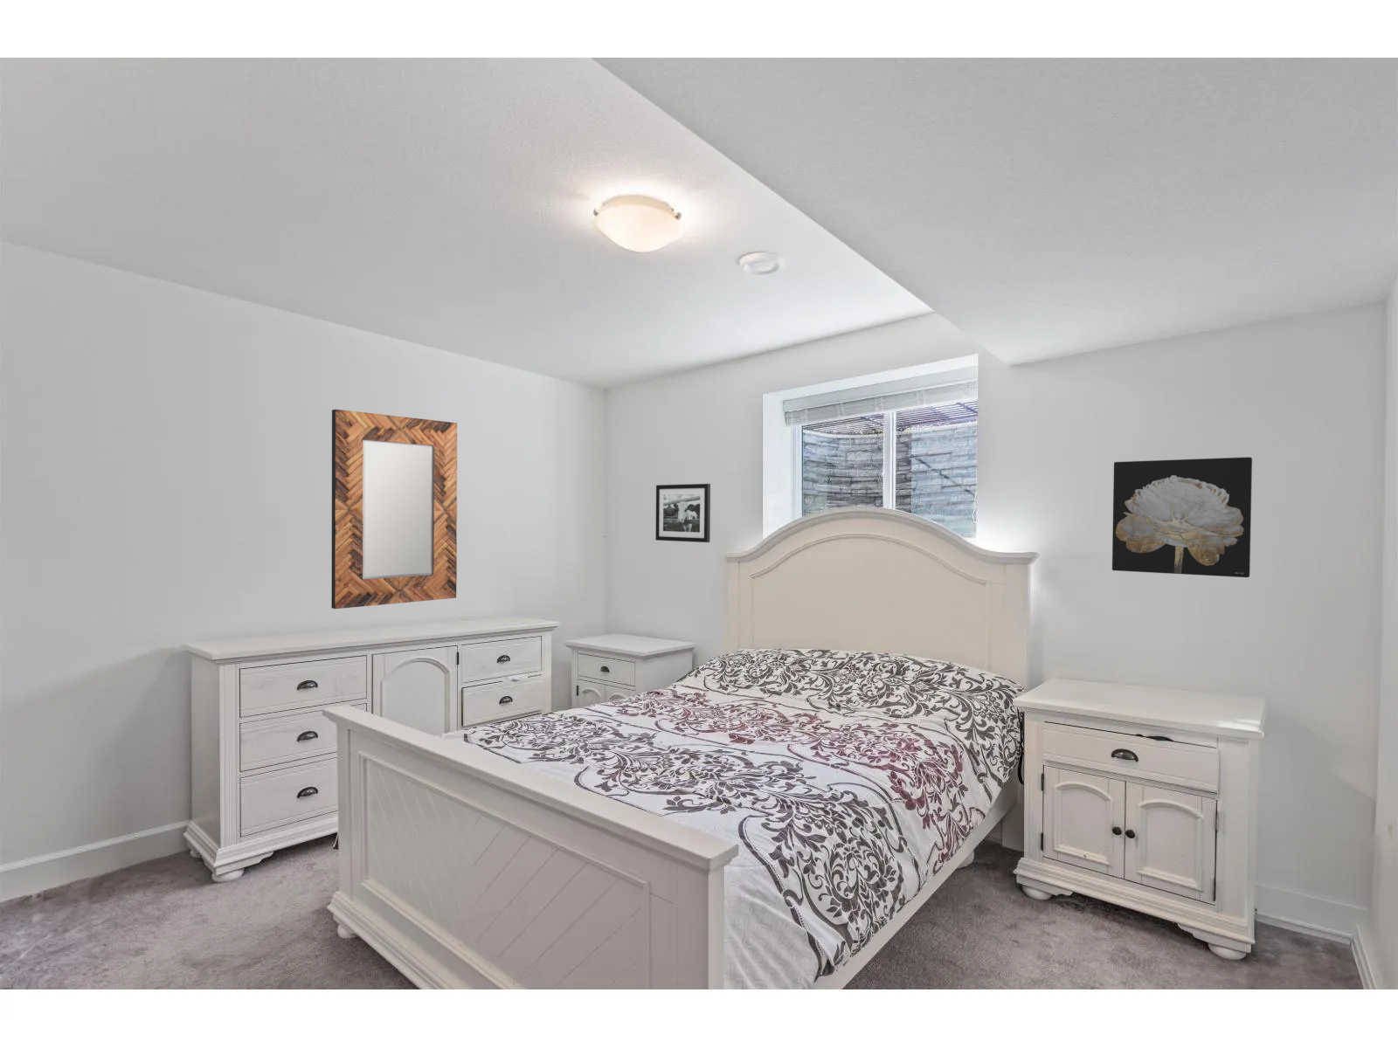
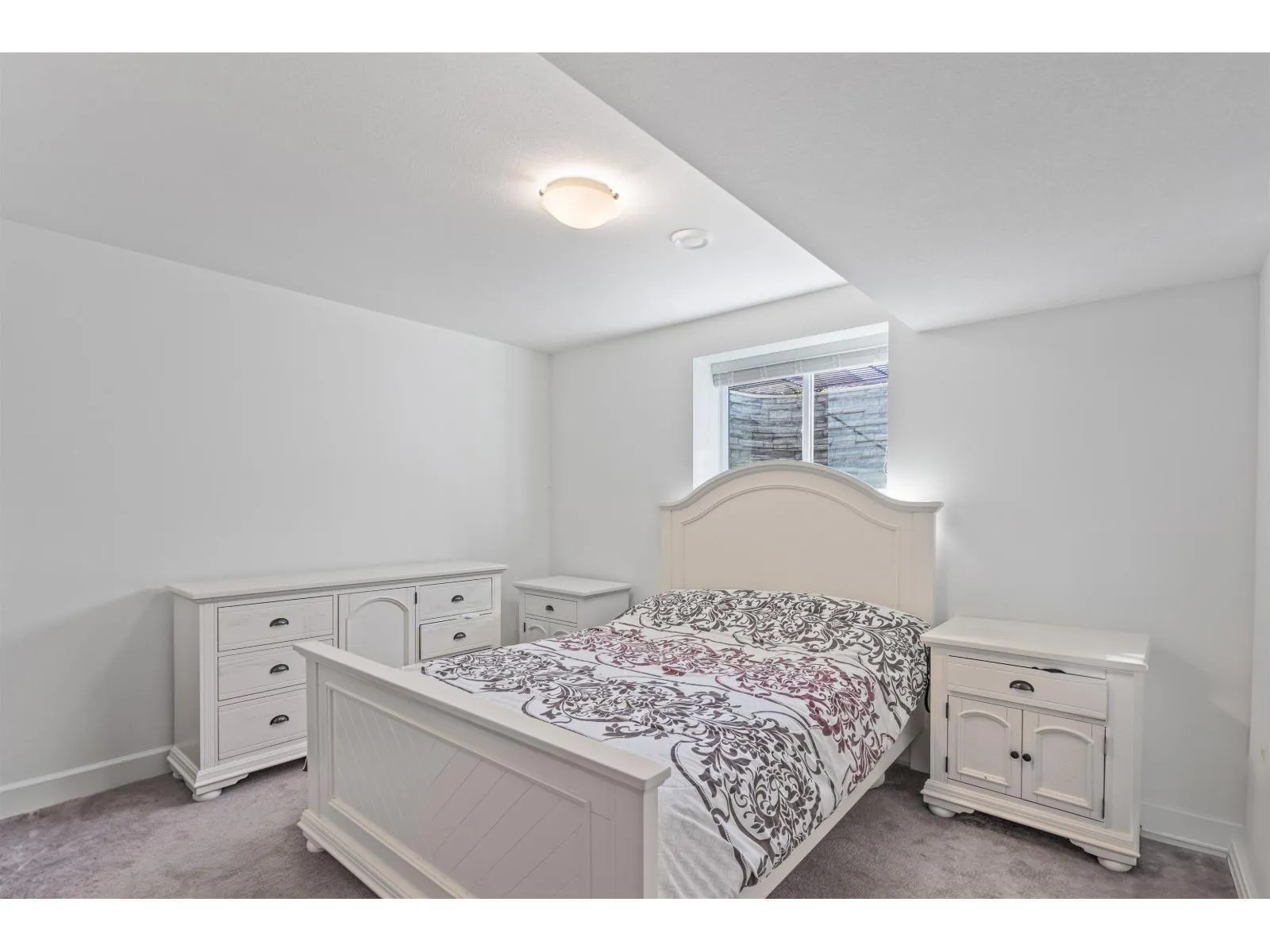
- home mirror [330,408,458,610]
- picture frame [655,483,711,543]
- wall art [1112,456,1253,578]
